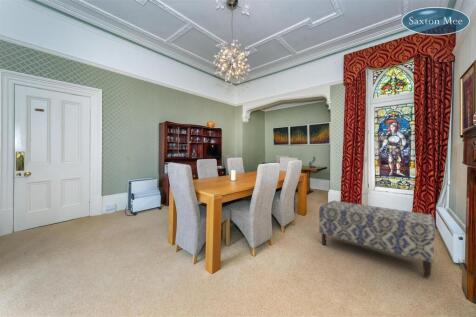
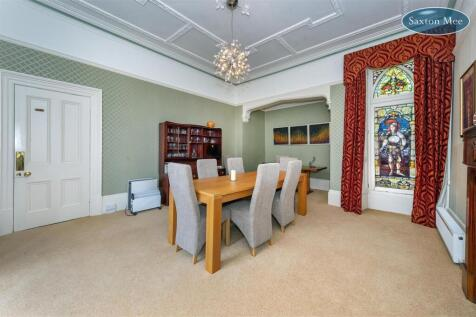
- bench [318,200,436,278]
